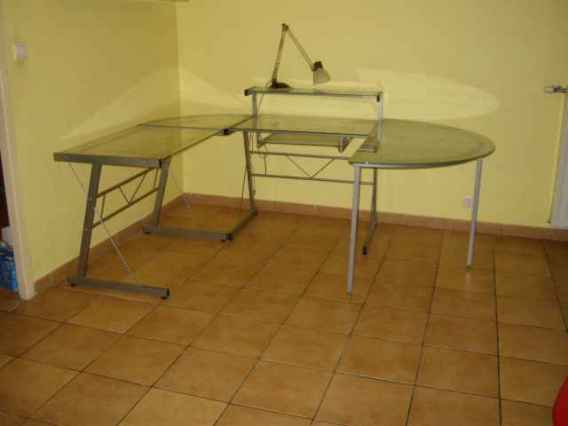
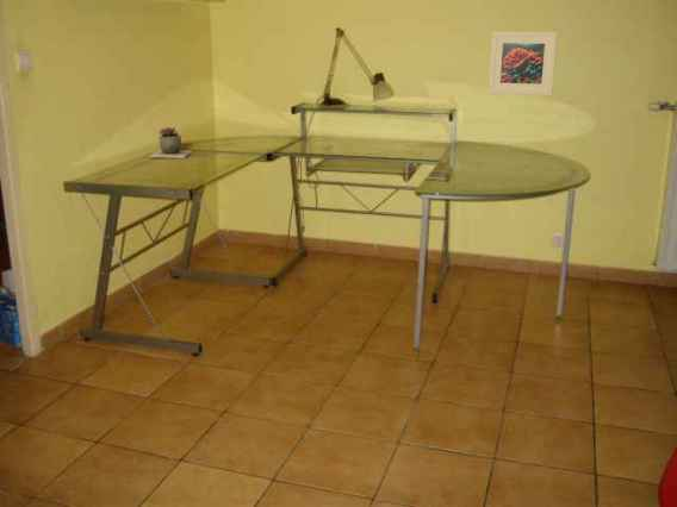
+ succulent plant [149,125,194,159]
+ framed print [487,30,559,96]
